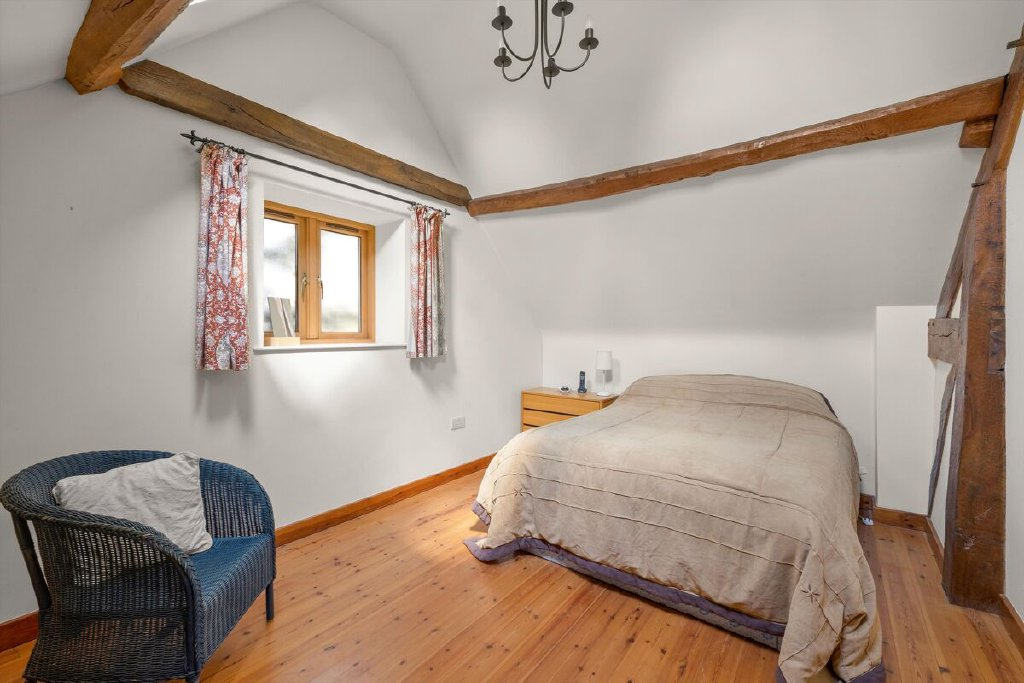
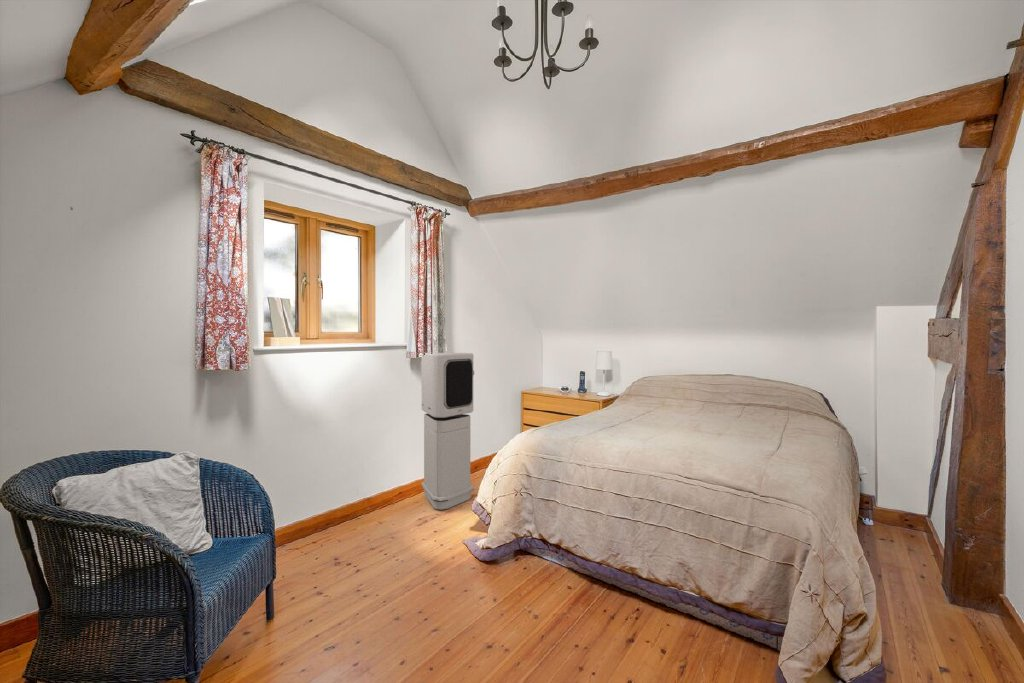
+ air purifier [421,352,475,511]
